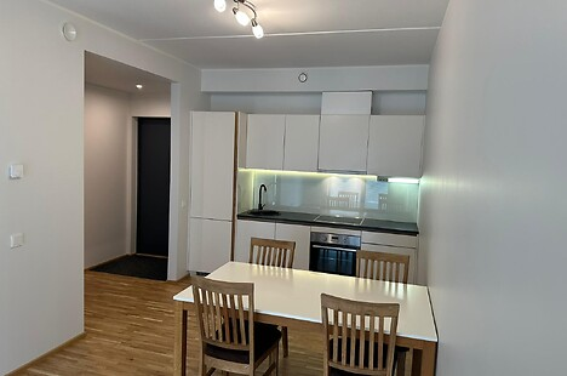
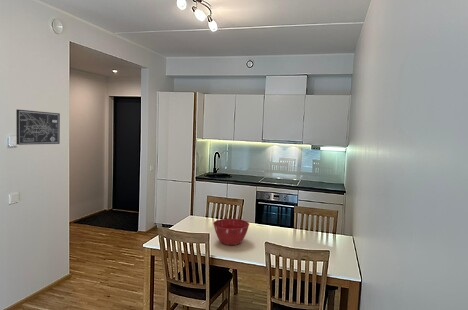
+ mixing bowl [212,218,250,246]
+ wall art [15,108,61,146]
